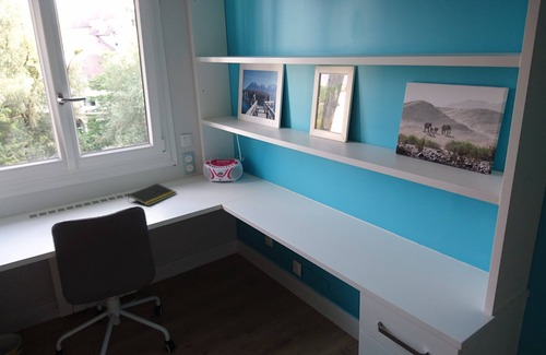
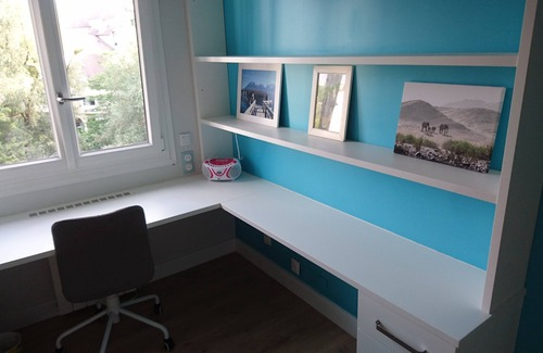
- notepad [127,182,178,206]
